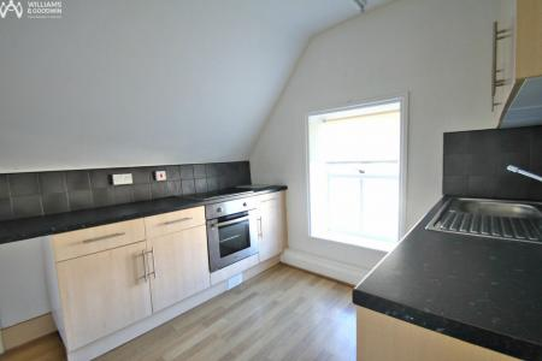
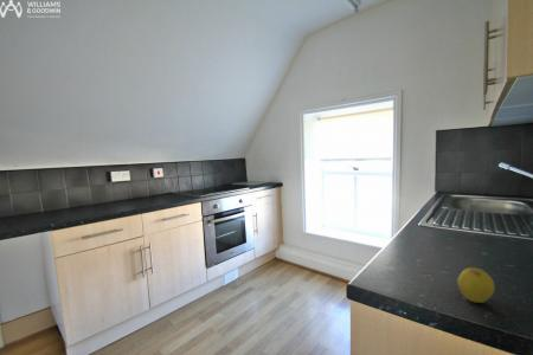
+ apple [457,266,495,304]
